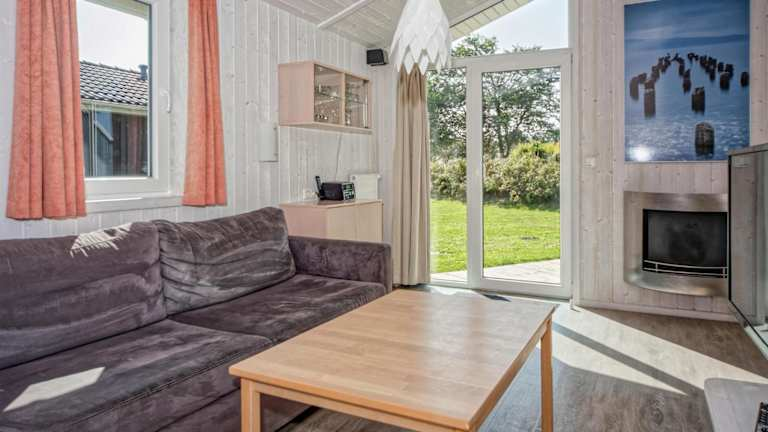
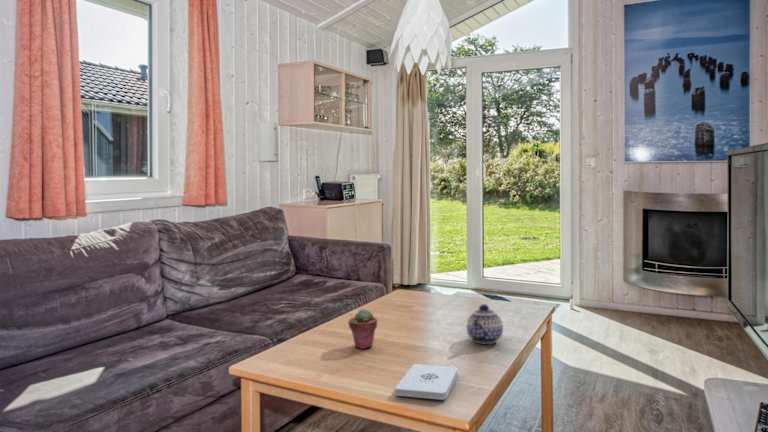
+ teapot [466,303,504,345]
+ potted succulent [347,308,378,350]
+ notepad [394,363,459,401]
